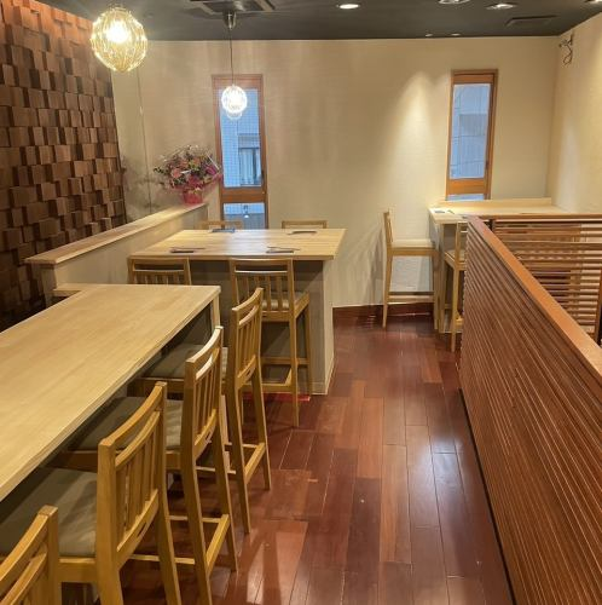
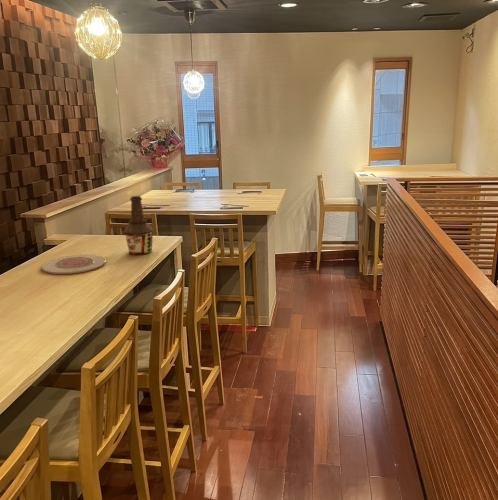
+ plate [41,253,107,275]
+ bottle [123,195,154,256]
